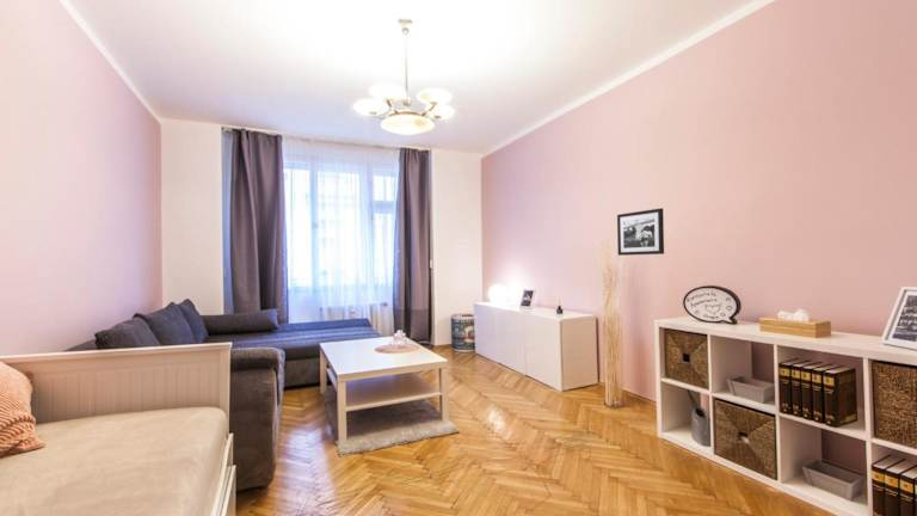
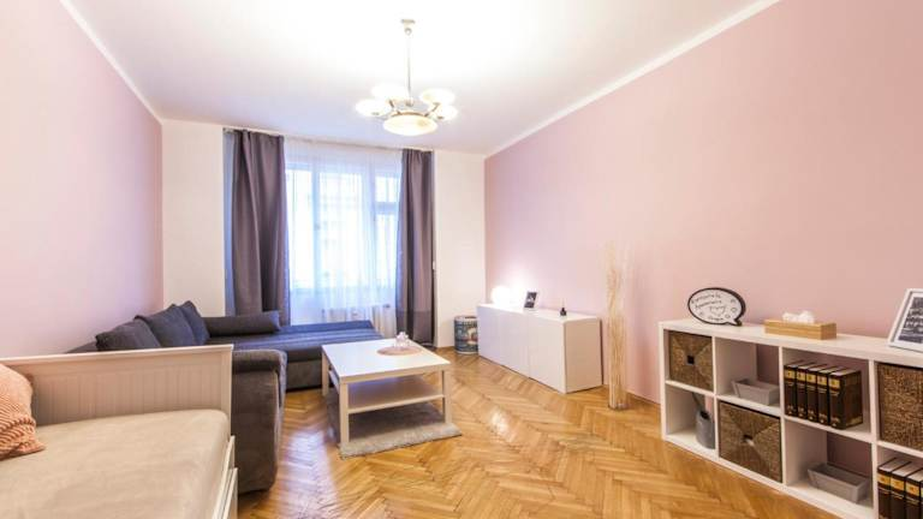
- picture frame [616,207,665,257]
